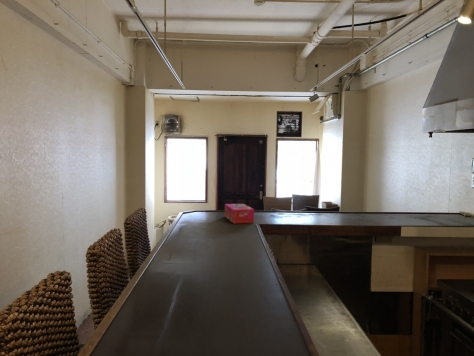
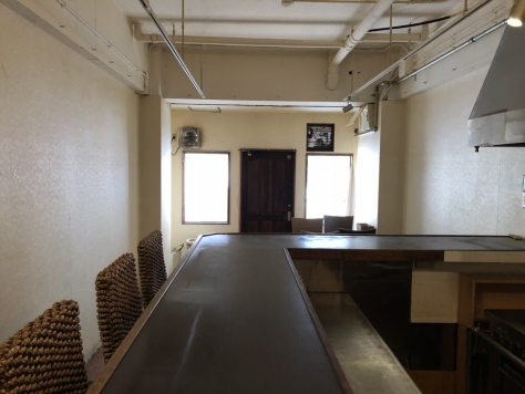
- tissue box [224,203,255,224]
